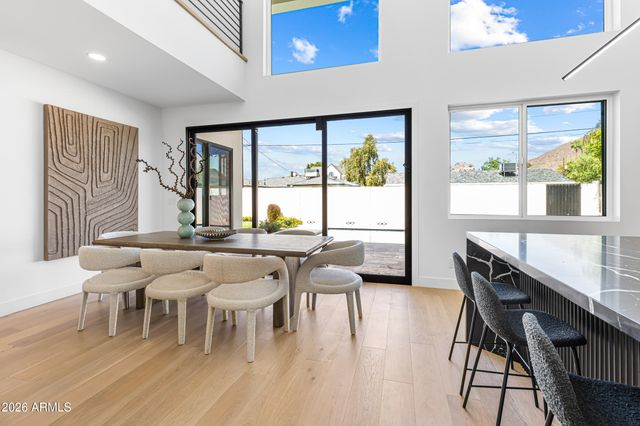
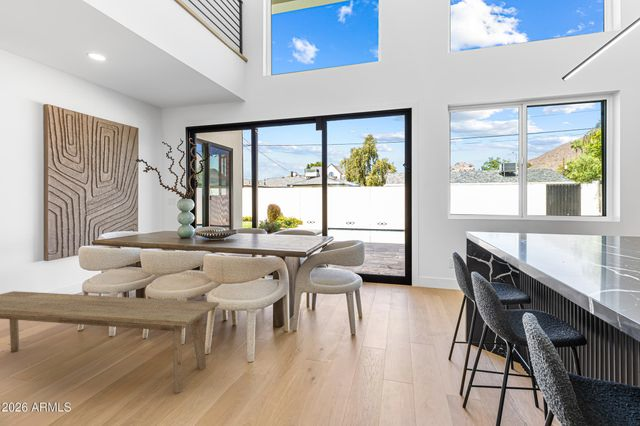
+ bench [0,290,220,394]
